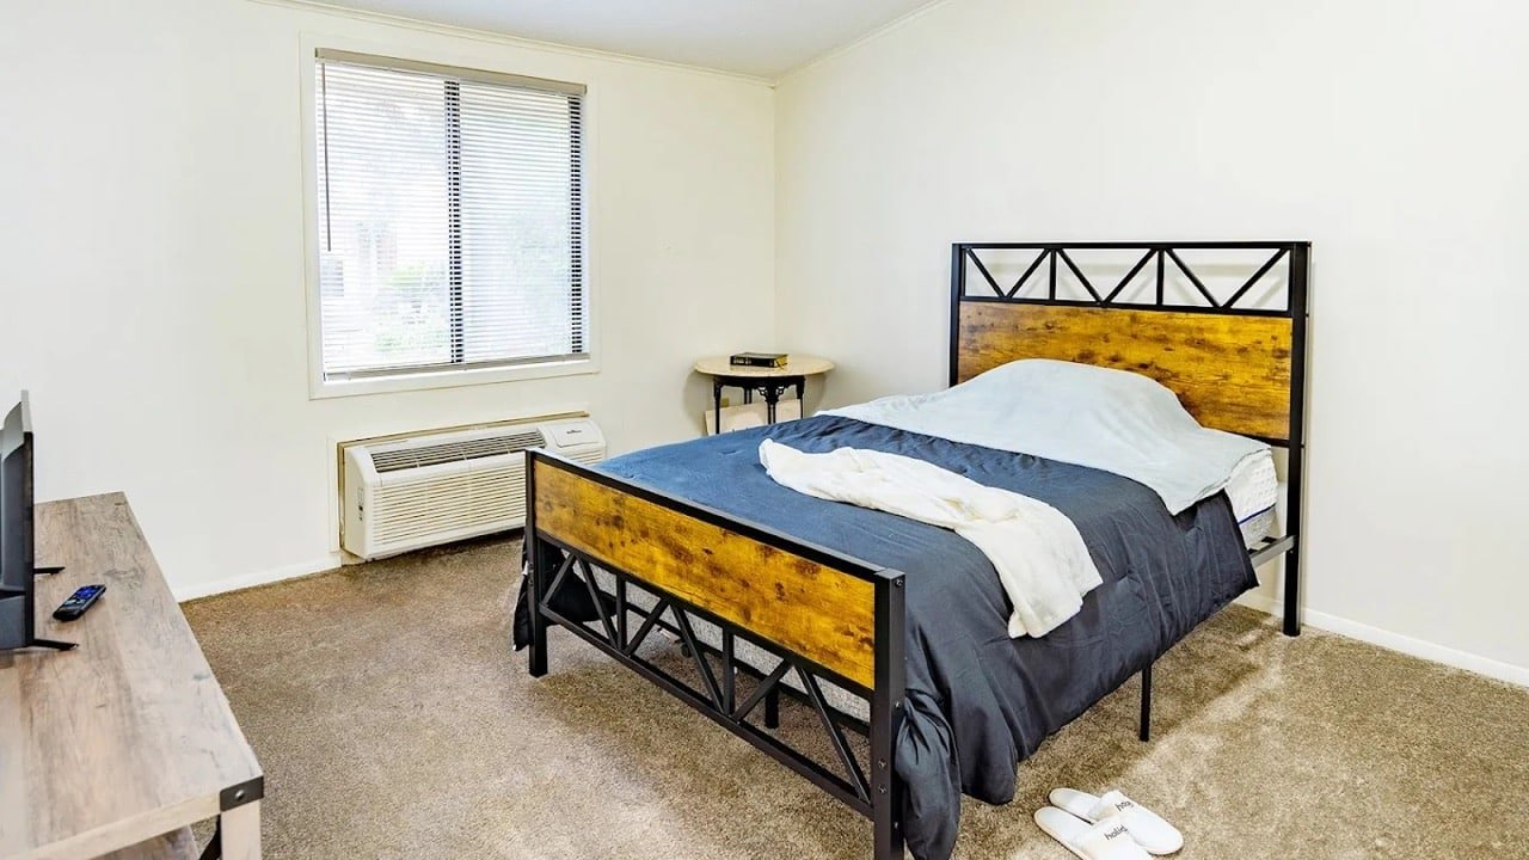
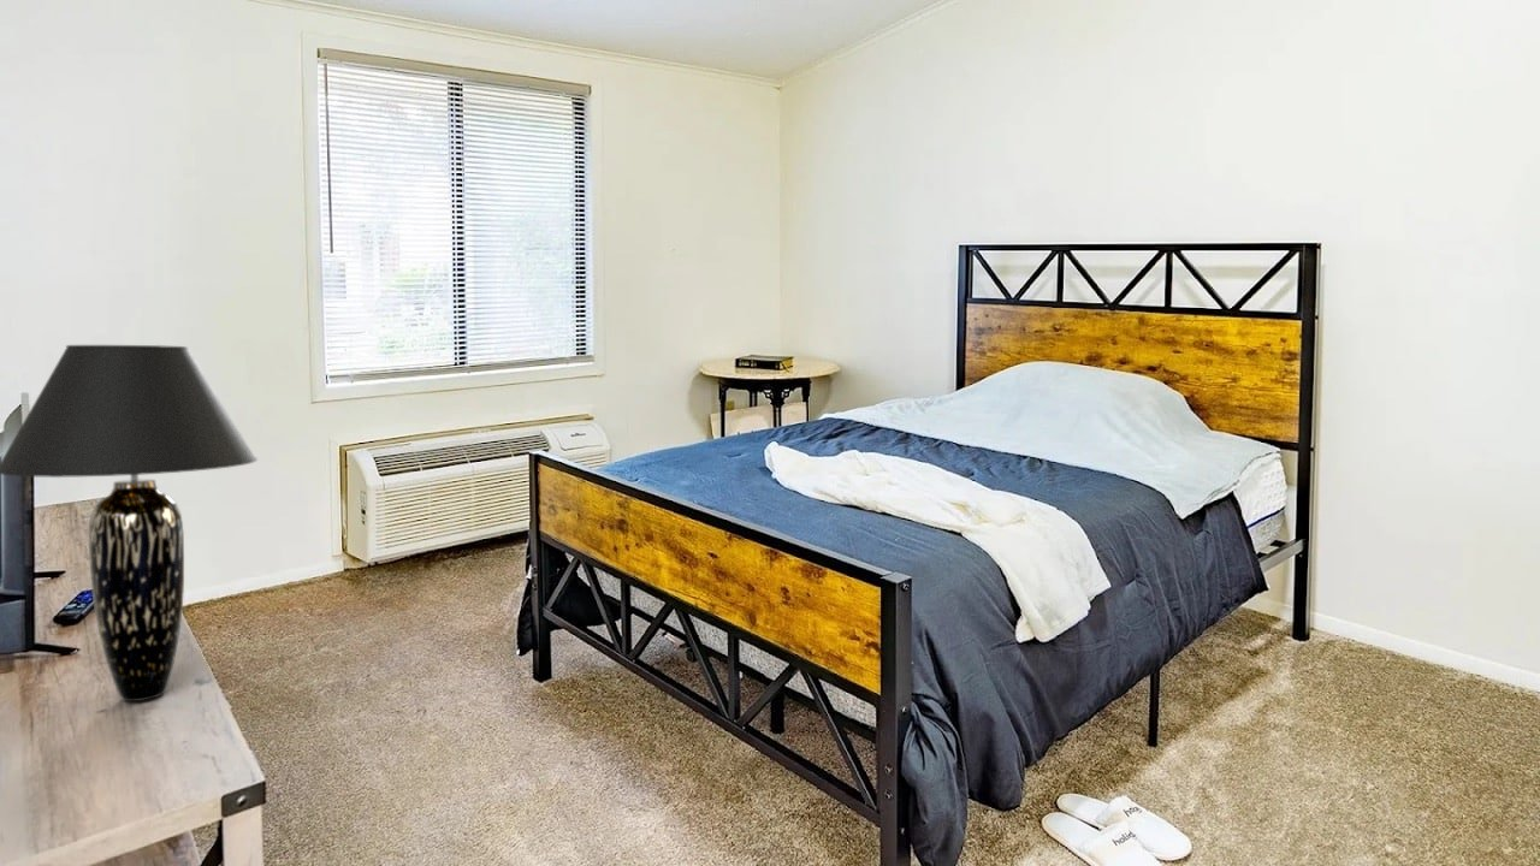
+ table lamp [0,344,259,702]
